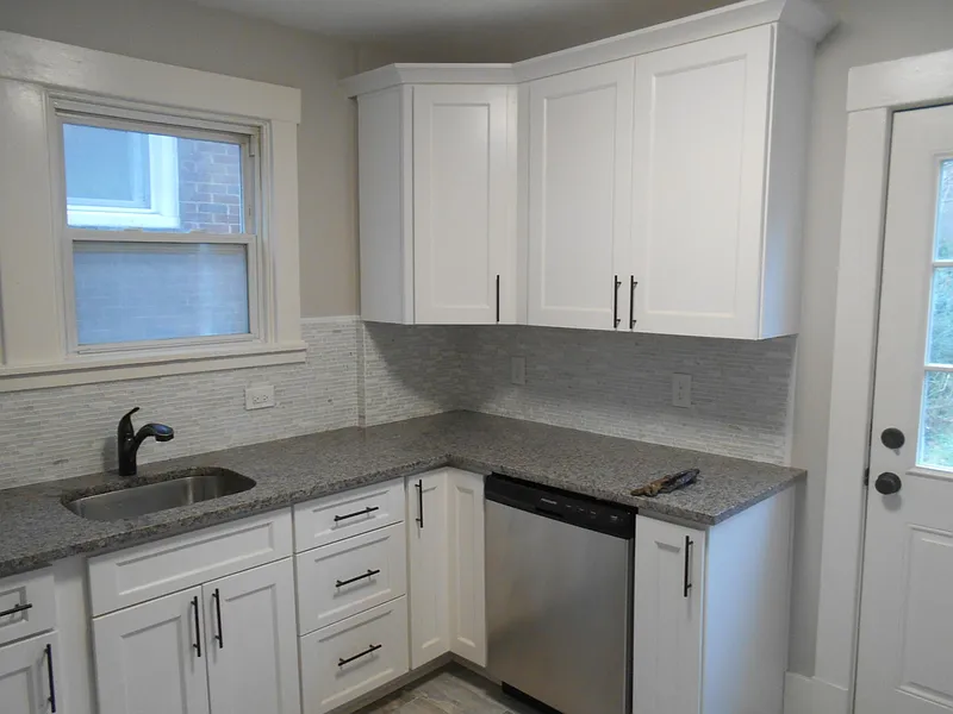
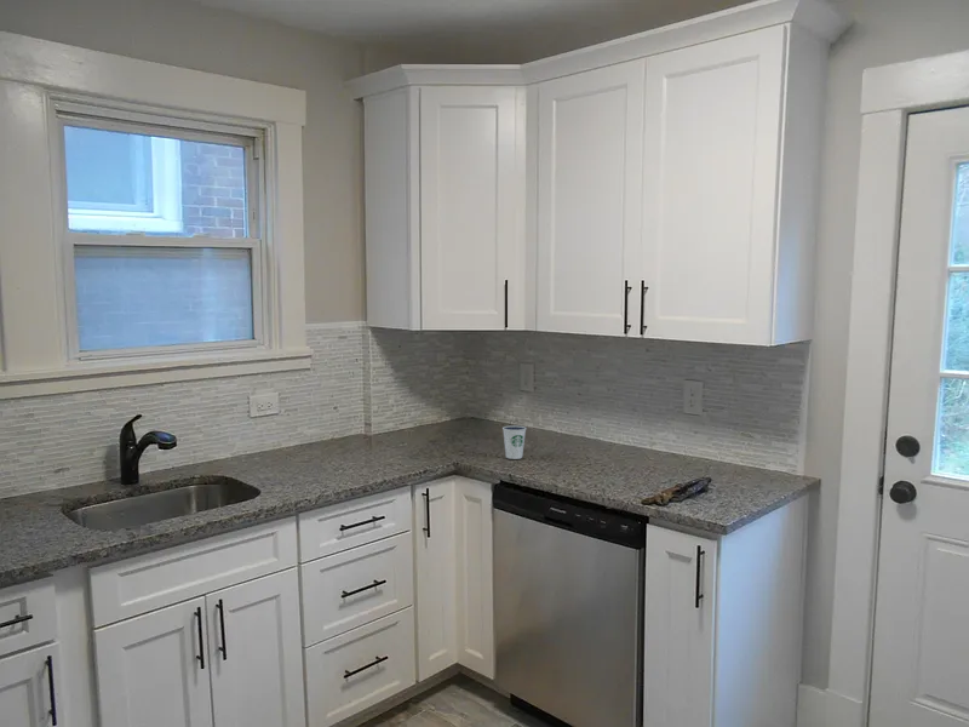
+ dixie cup [501,424,527,460]
